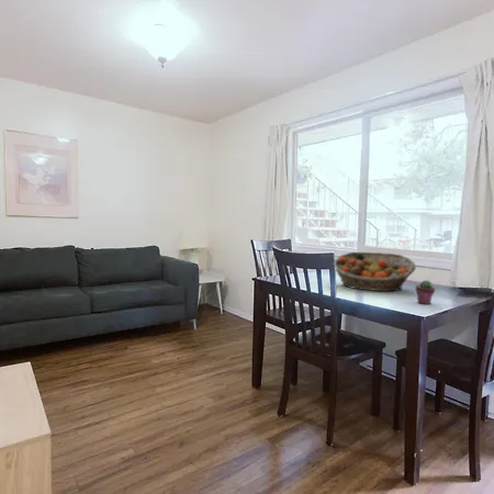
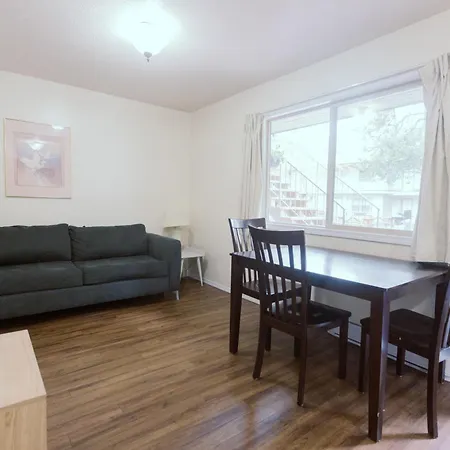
- potted succulent [415,280,436,305]
- fruit basket [334,251,417,293]
